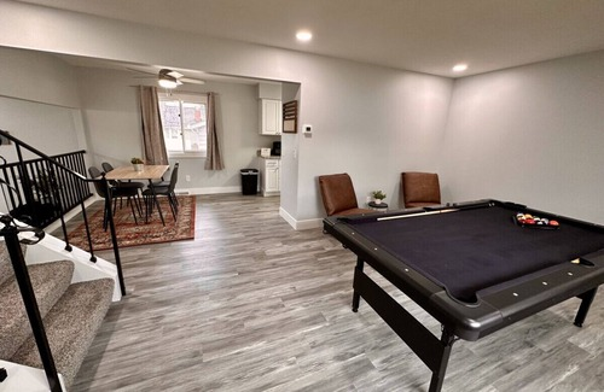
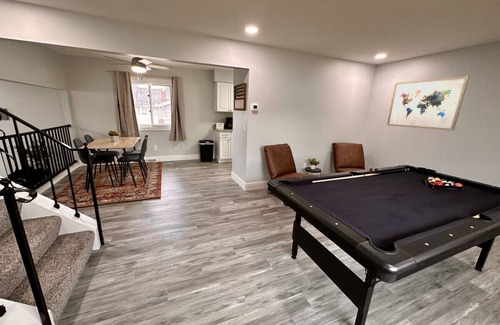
+ wall art [386,74,470,132]
